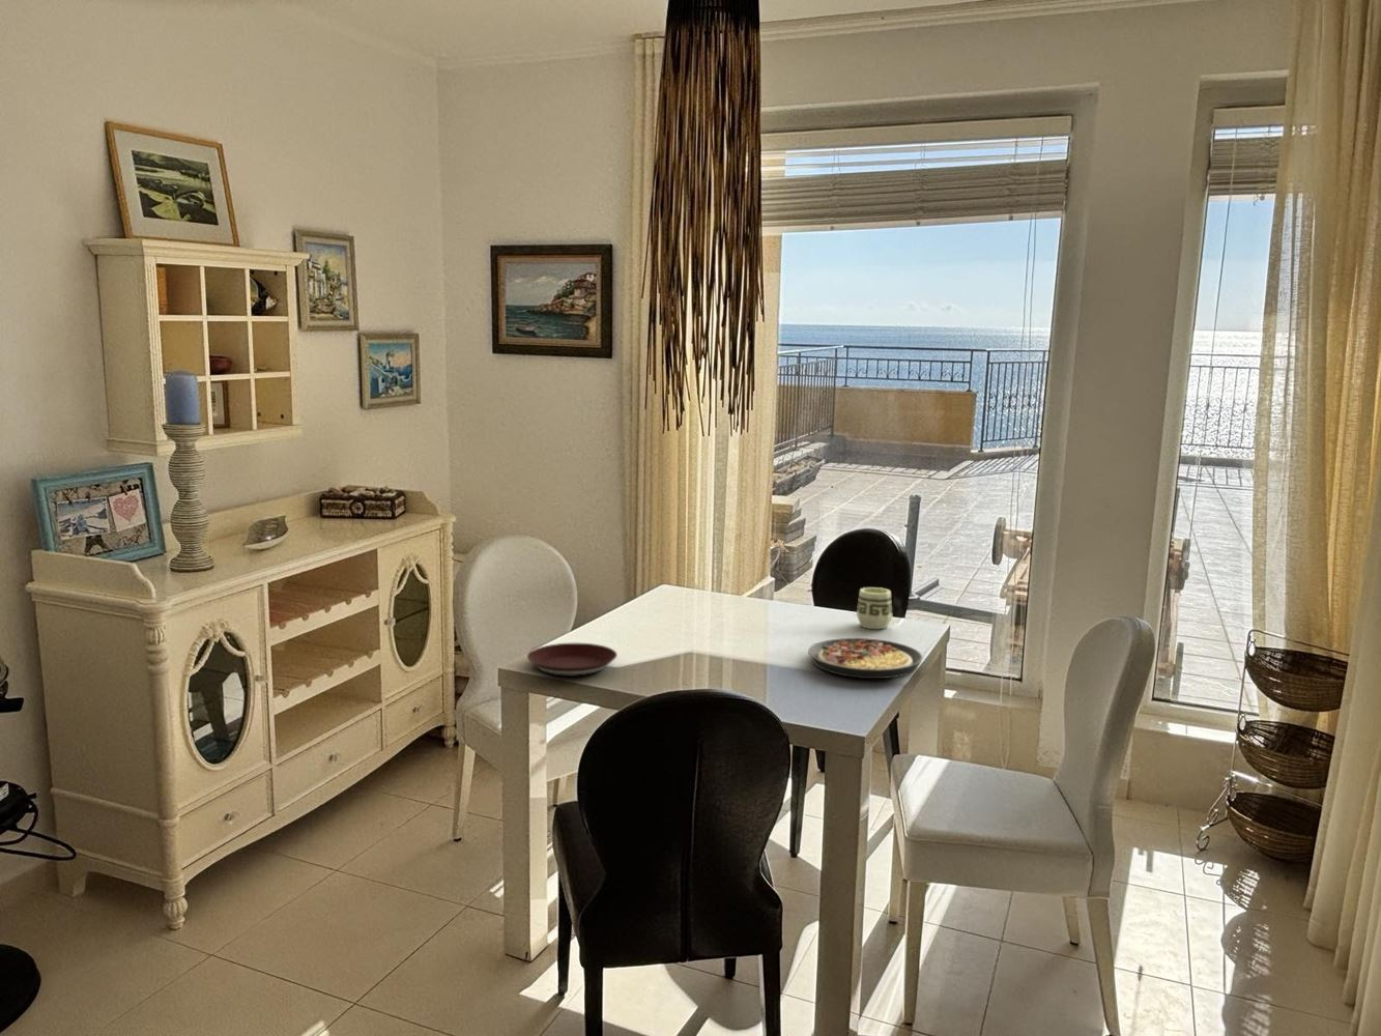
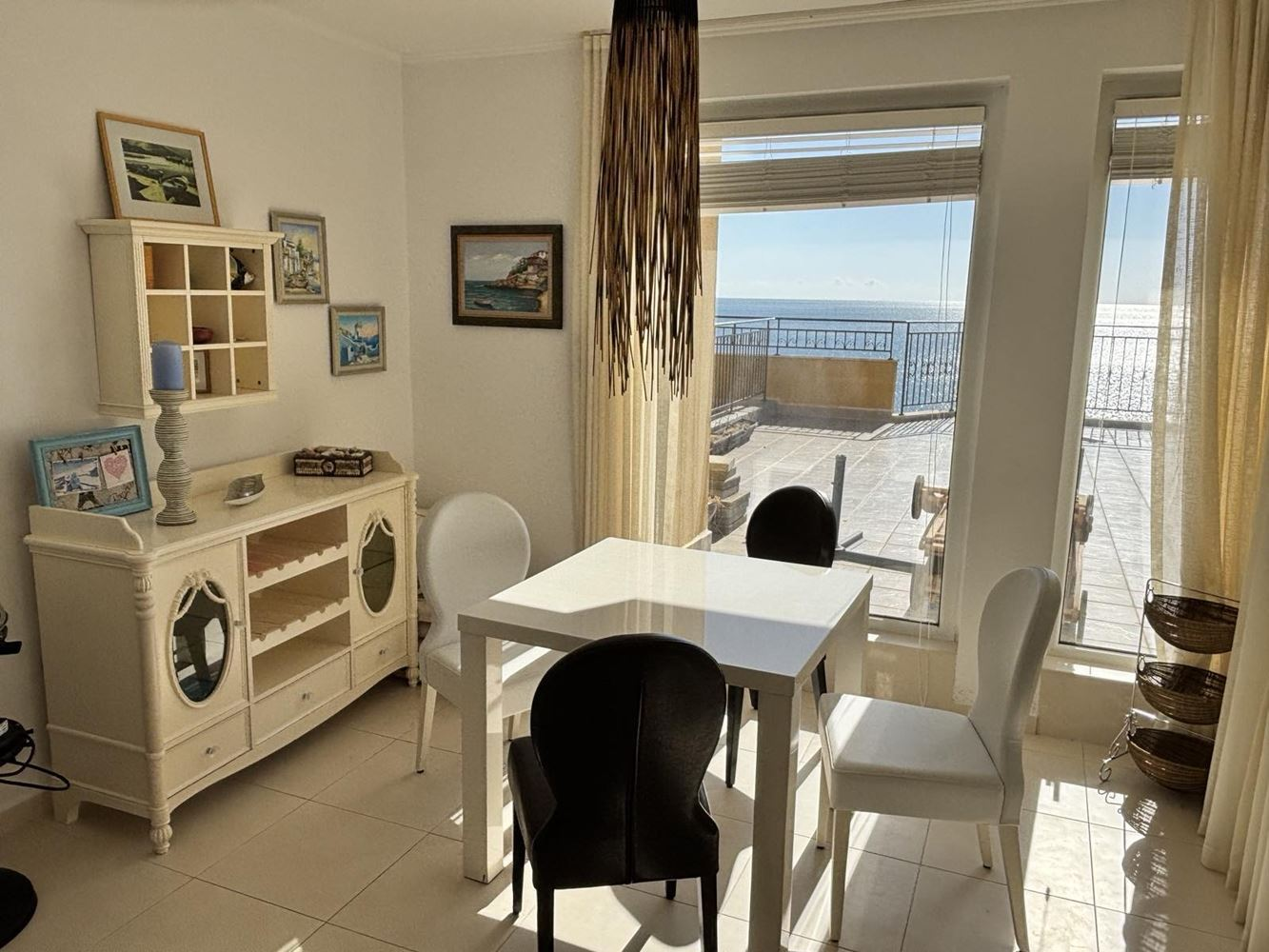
- cup [855,587,893,630]
- plate [807,637,924,680]
- plate [527,642,618,678]
